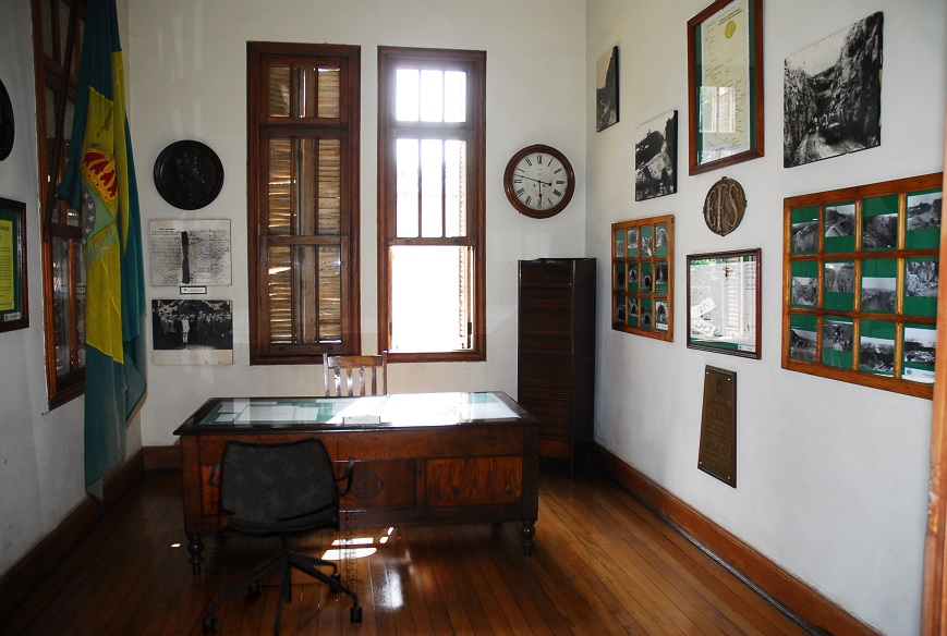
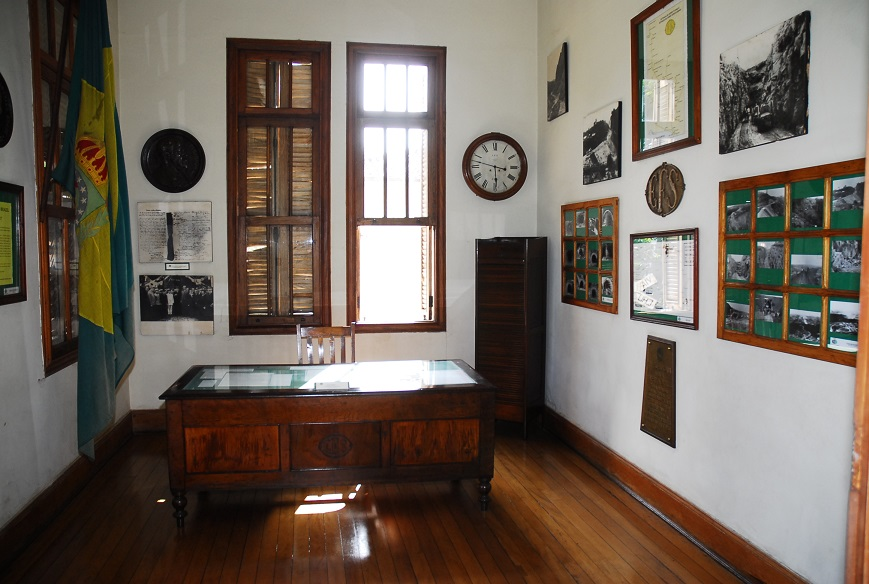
- office chair [187,435,364,636]
